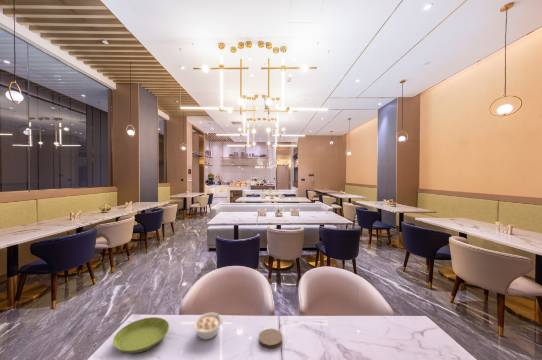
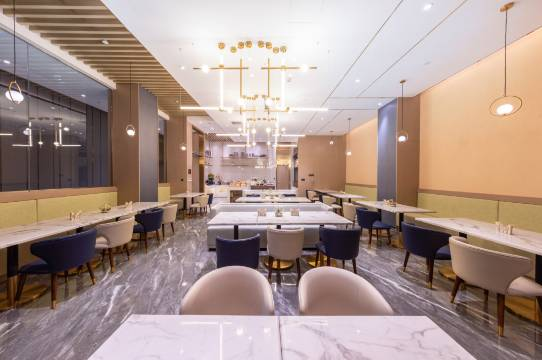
- legume [193,308,224,341]
- coaster [258,328,283,349]
- saucer [112,316,170,354]
